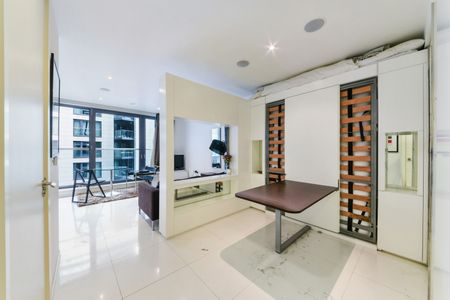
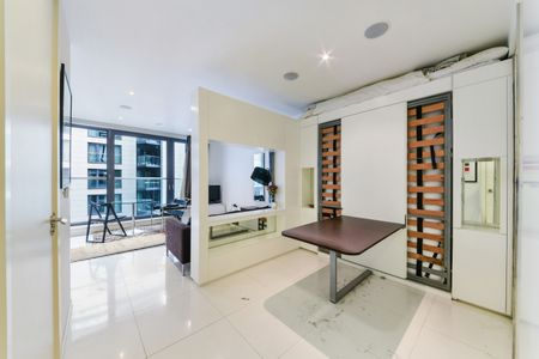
+ rug [69,232,166,263]
